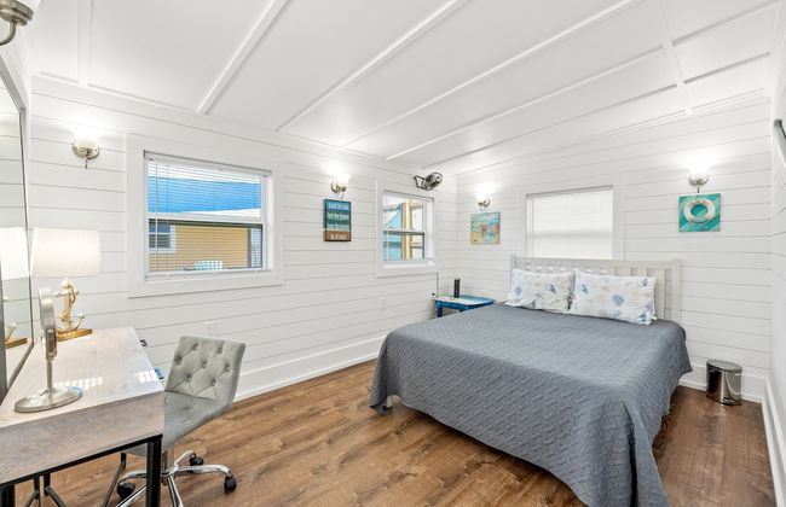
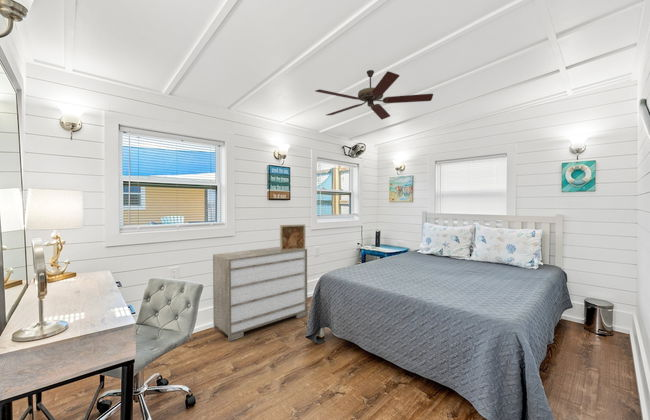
+ dresser [212,246,308,342]
+ decorative box [279,224,306,251]
+ ceiling fan [314,69,434,121]
